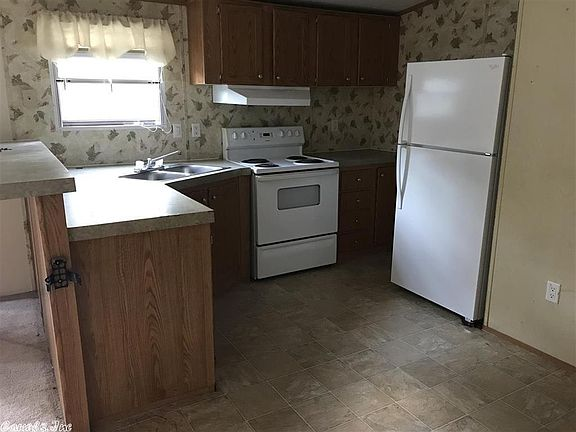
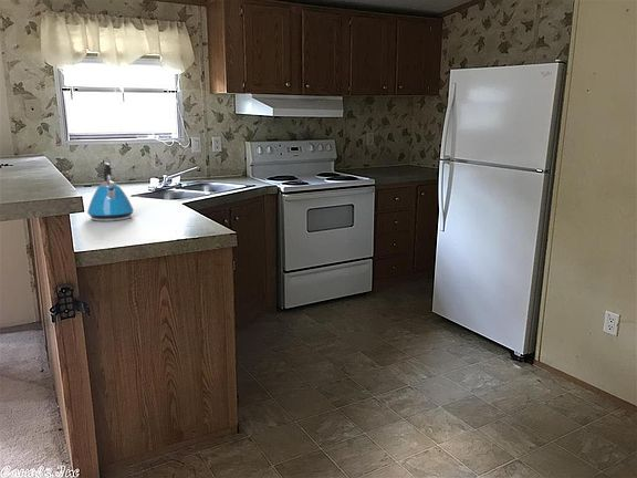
+ kettle [86,162,135,222]
